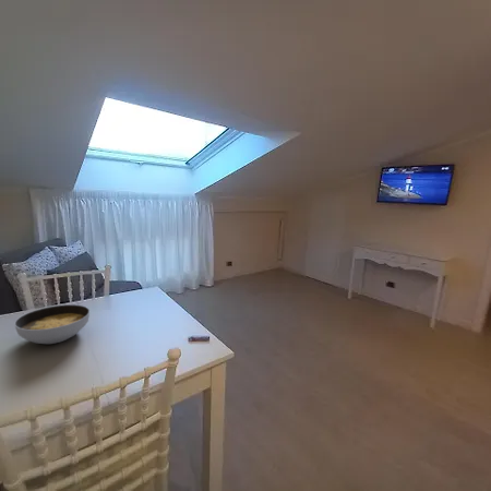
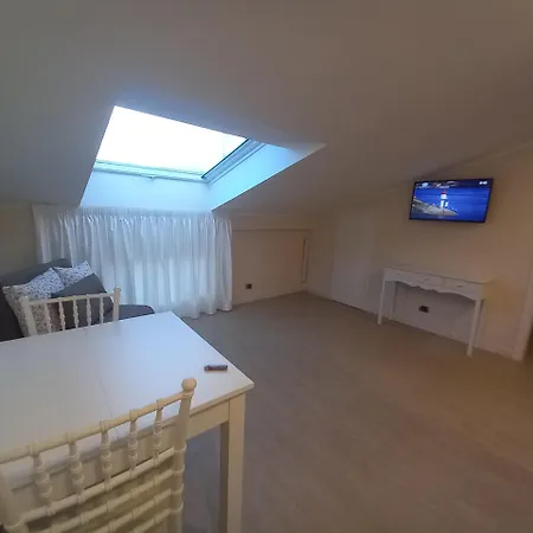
- soup bowl [13,303,91,345]
